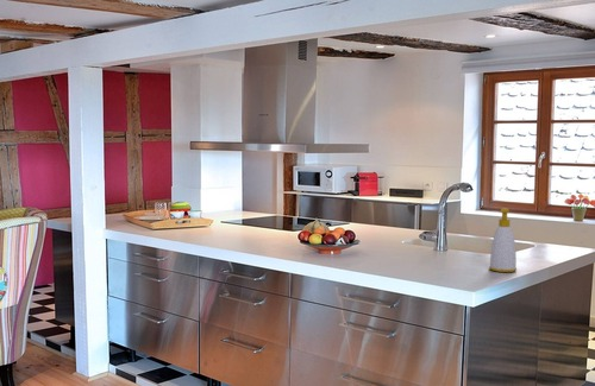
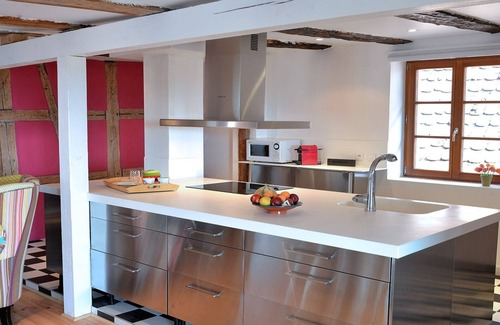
- soap bottle [488,207,518,273]
